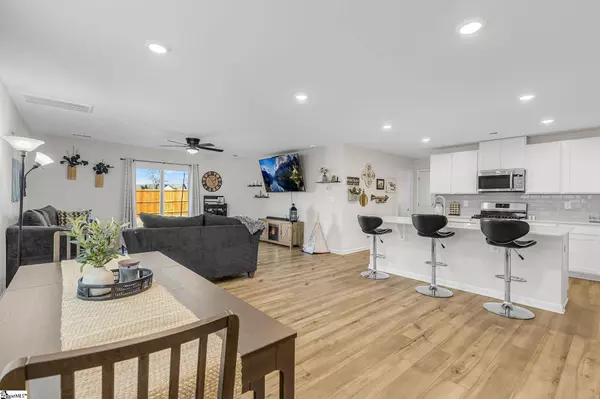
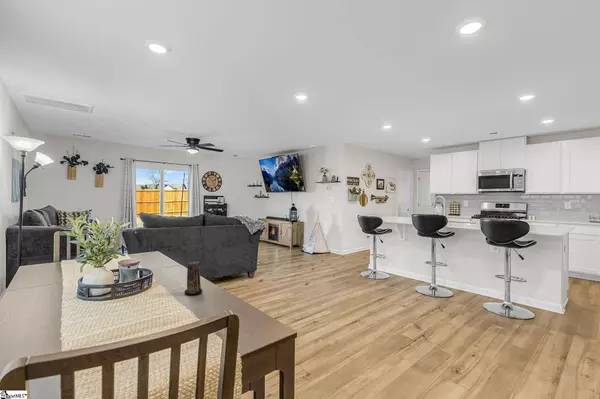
+ candle [184,260,203,296]
